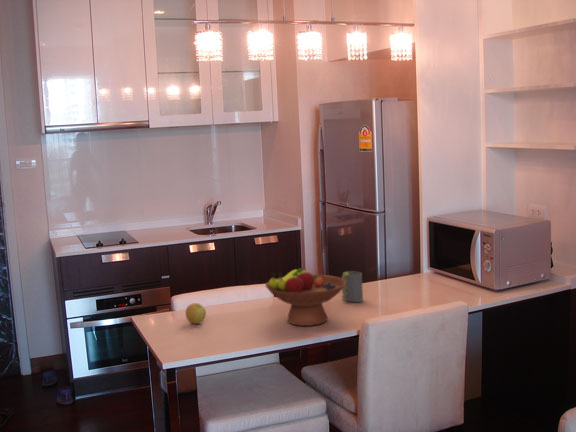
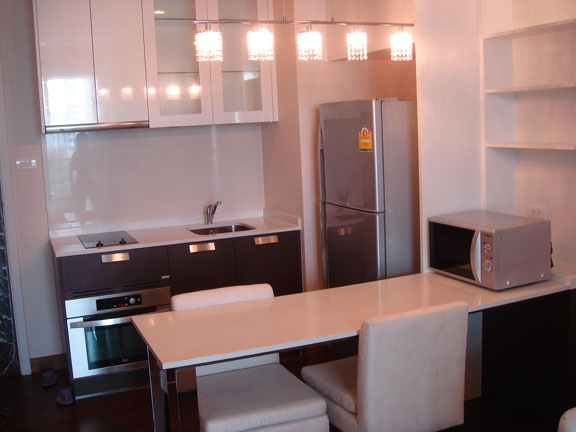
- fruit bowl [264,267,347,327]
- mug [341,270,364,303]
- apple [185,302,207,325]
